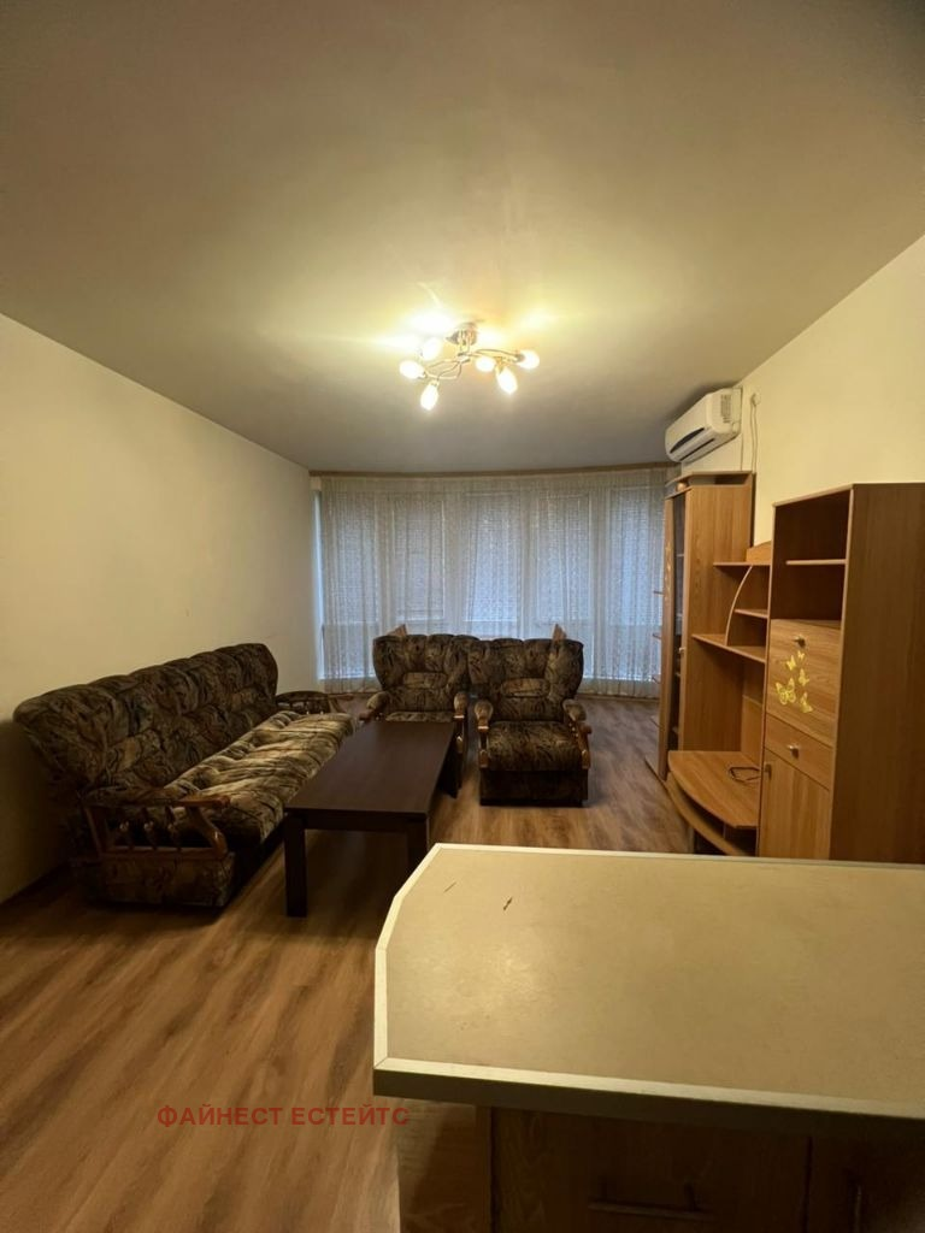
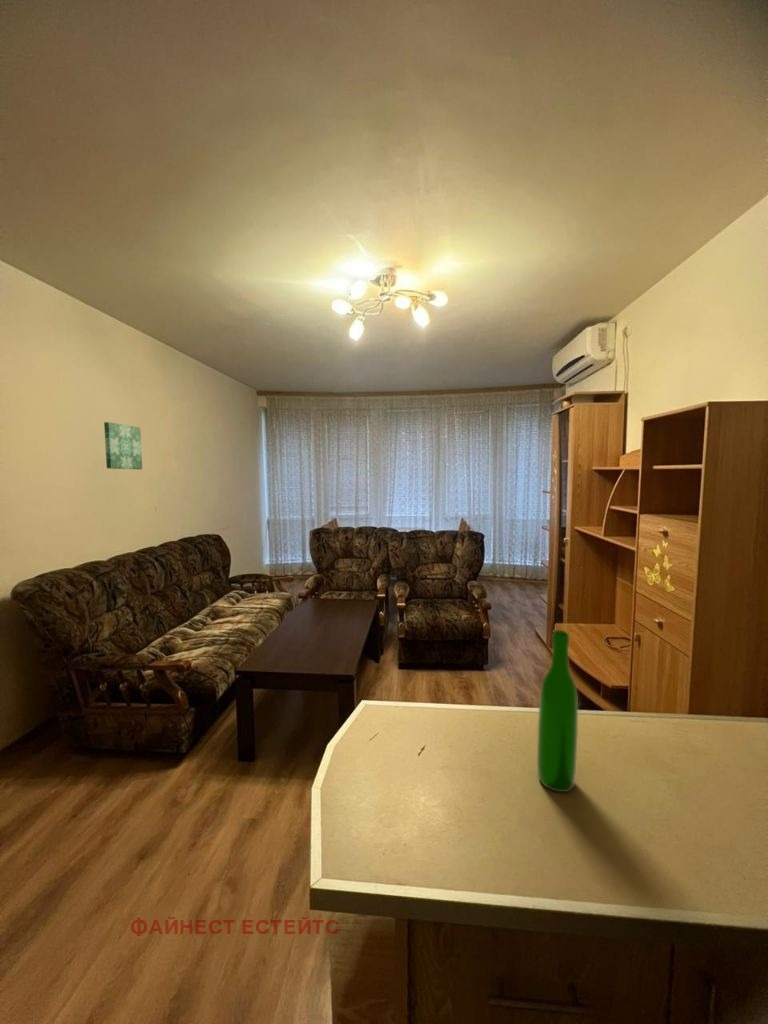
+ wine bottle [536,629,579,793]
+ wall art [103,421,143,470]
